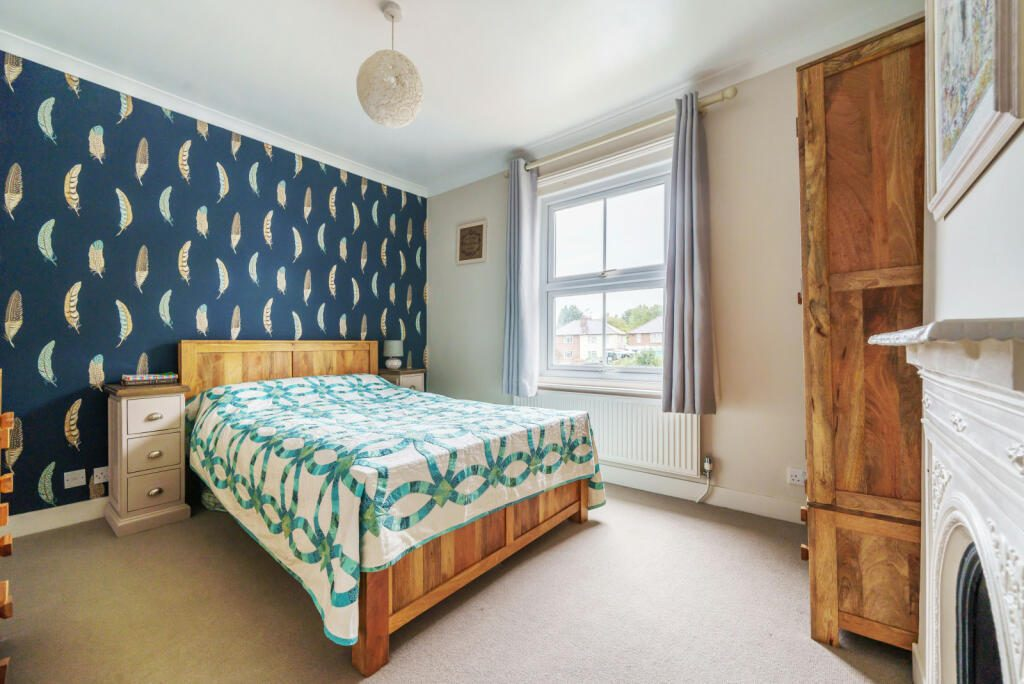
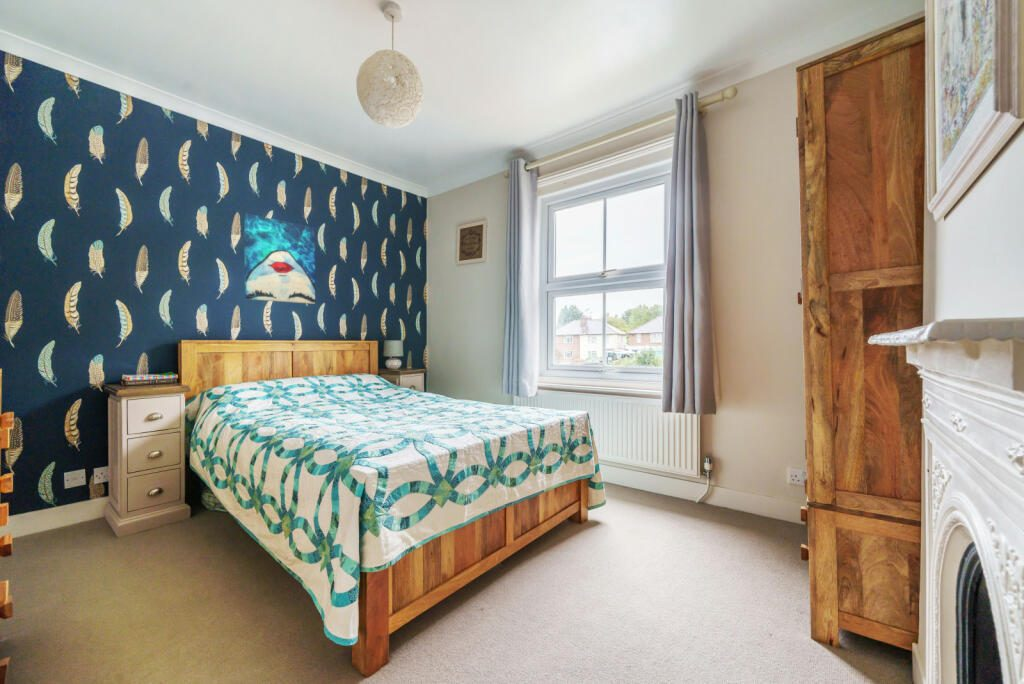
+ wall art [243,212,316,305]
